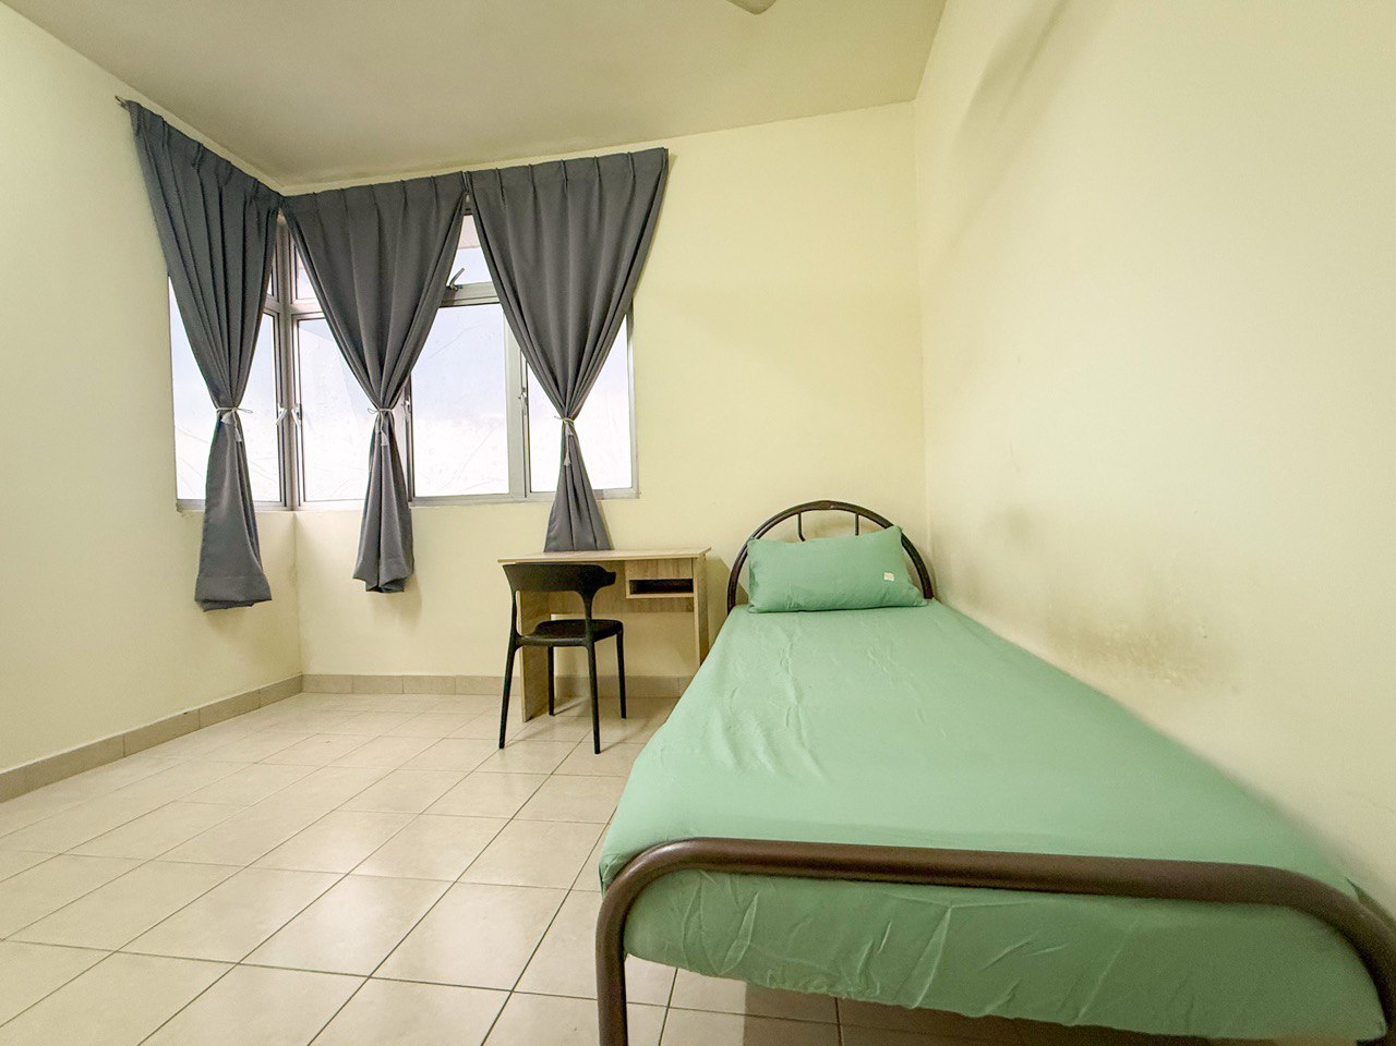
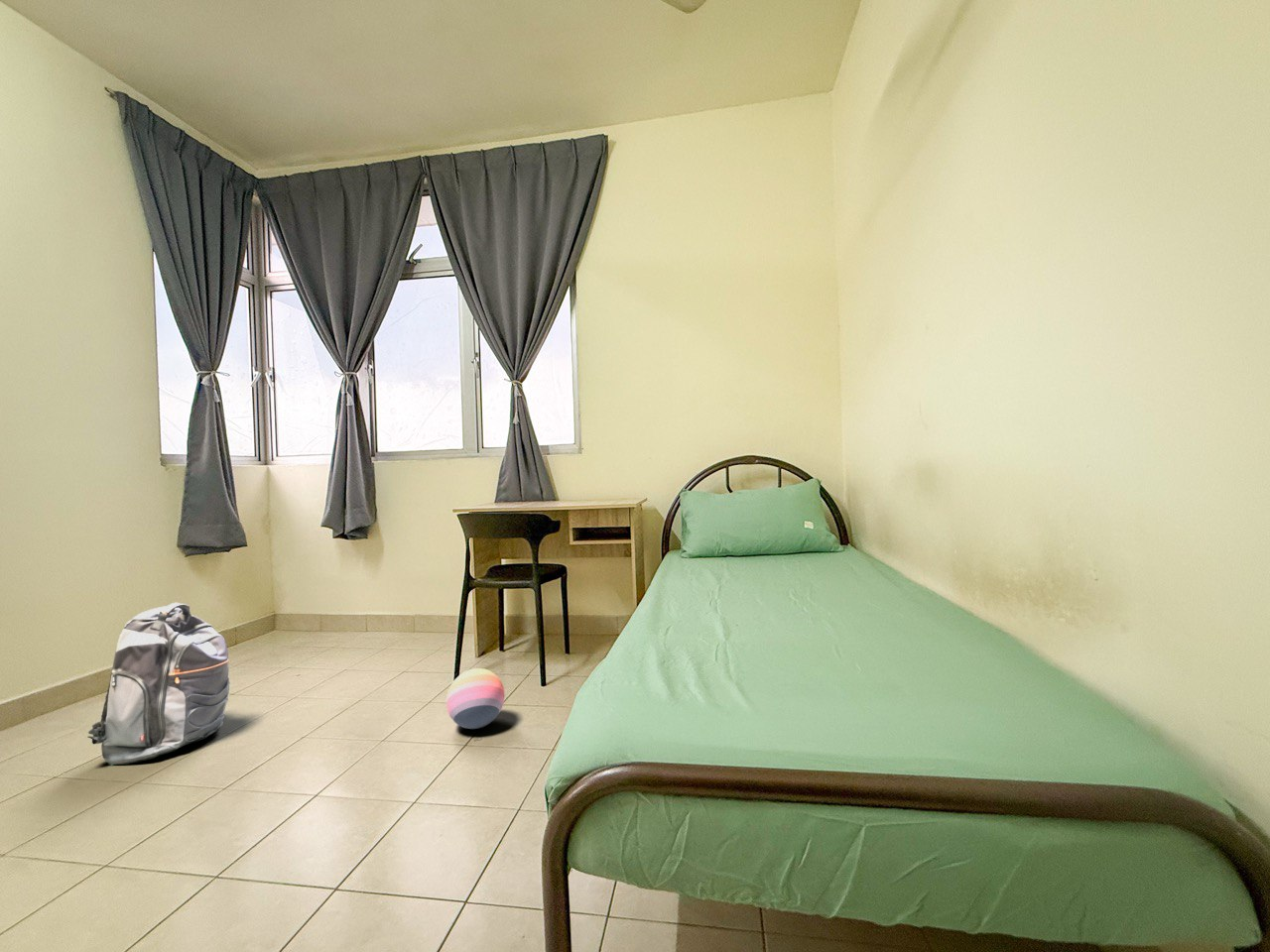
+ backpack [86,602,231,767]
+ ball [445,667,505,742]
